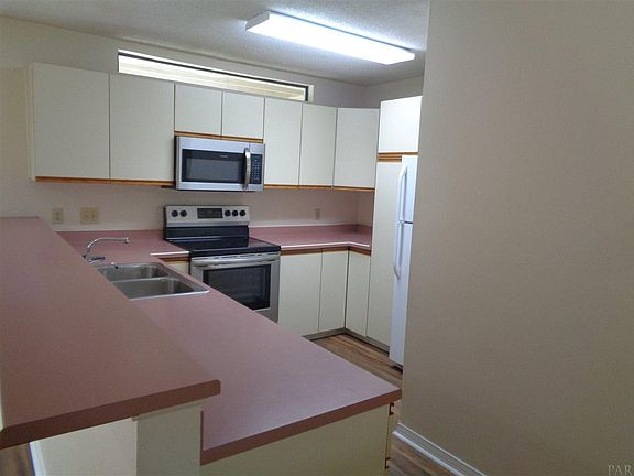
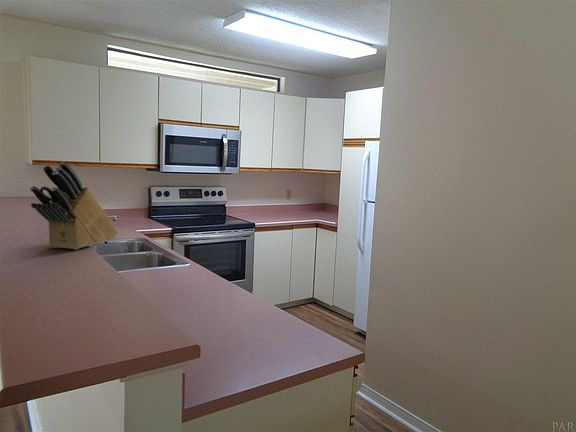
+ knife block [29,161,118,251]
